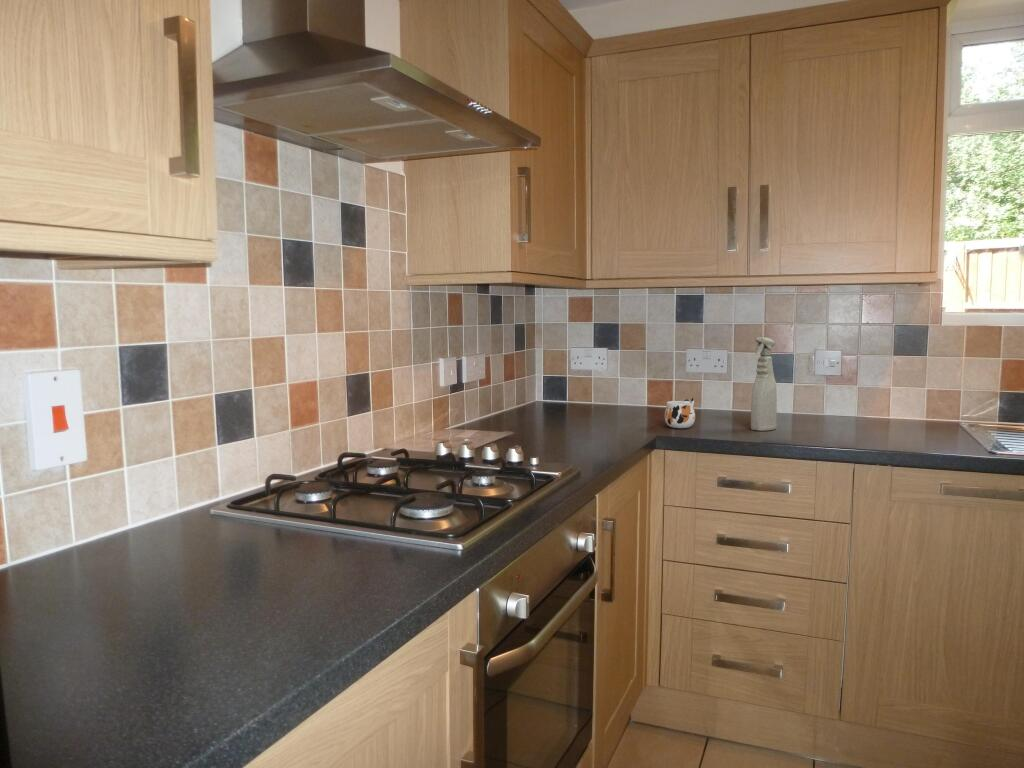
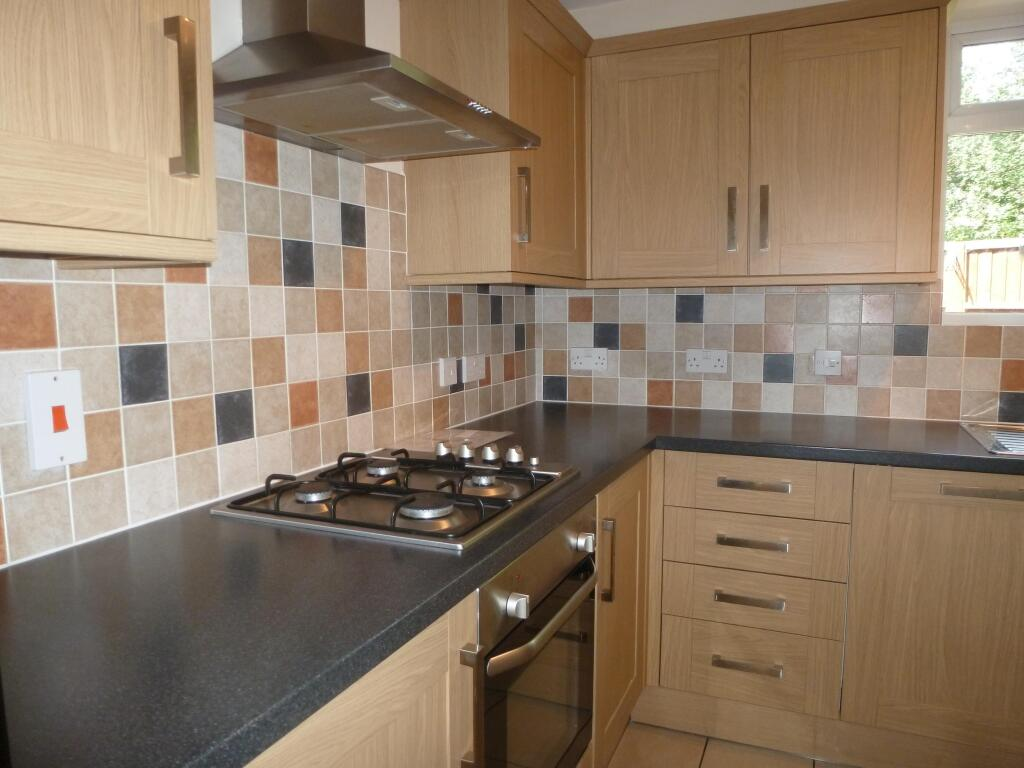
- mug [664,397,696,429]
- spray bottle [750,336,778,432]
